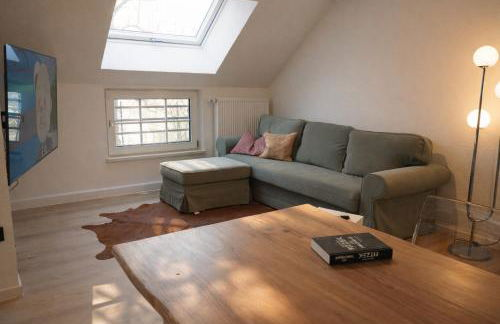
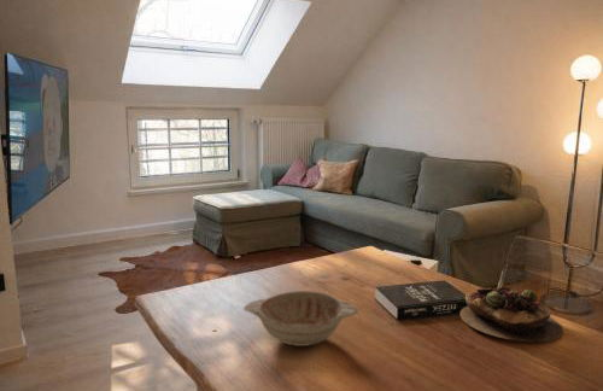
+ succulent plant [458,286,564,343]
+ decorative bowl [242,290,359,348]
